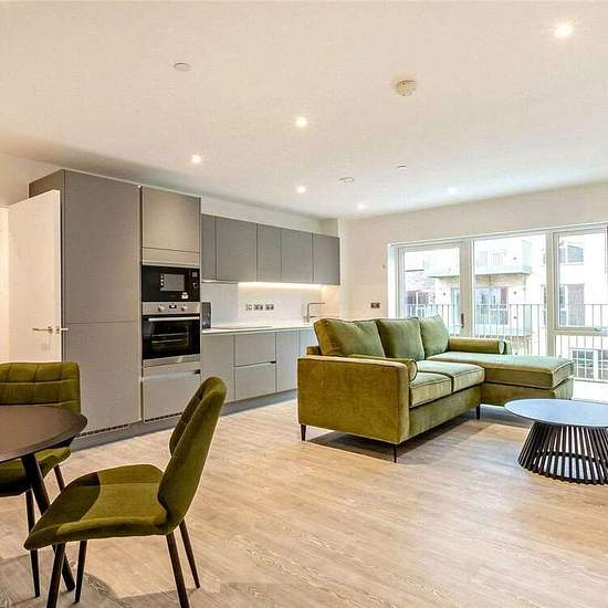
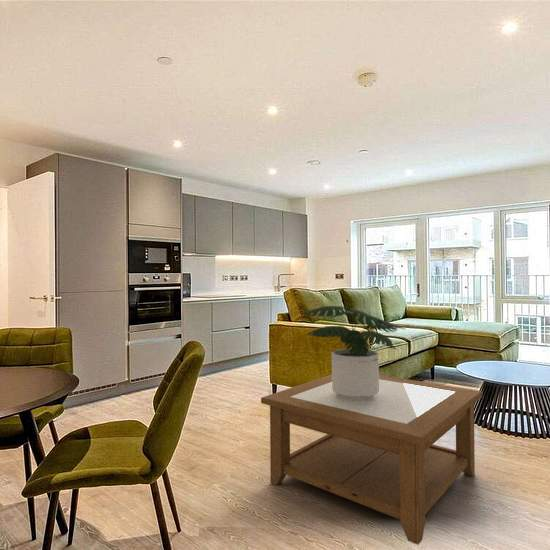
+ coffee table [260,374,483,546]
+ potted plant [302,305,406,400]
